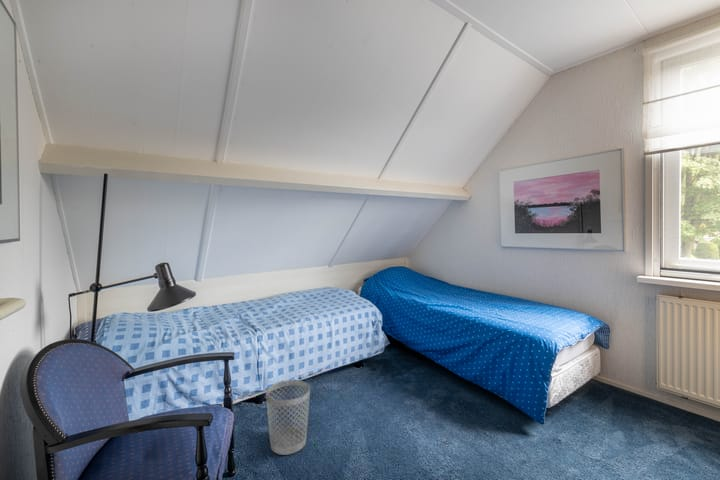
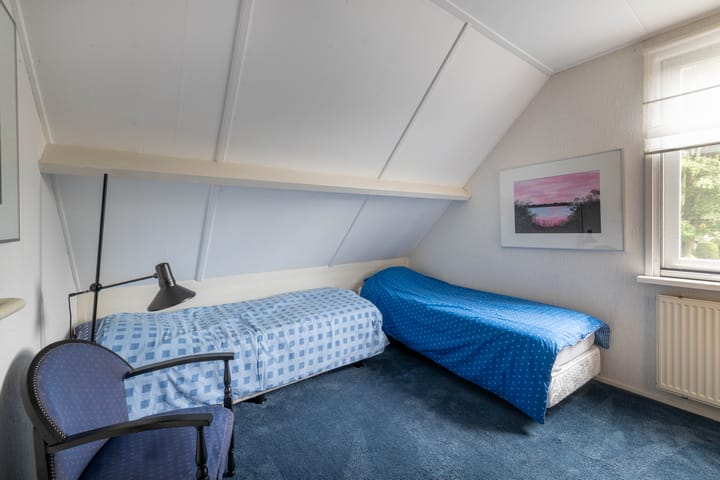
- wastebasket [265,379,311,456]
